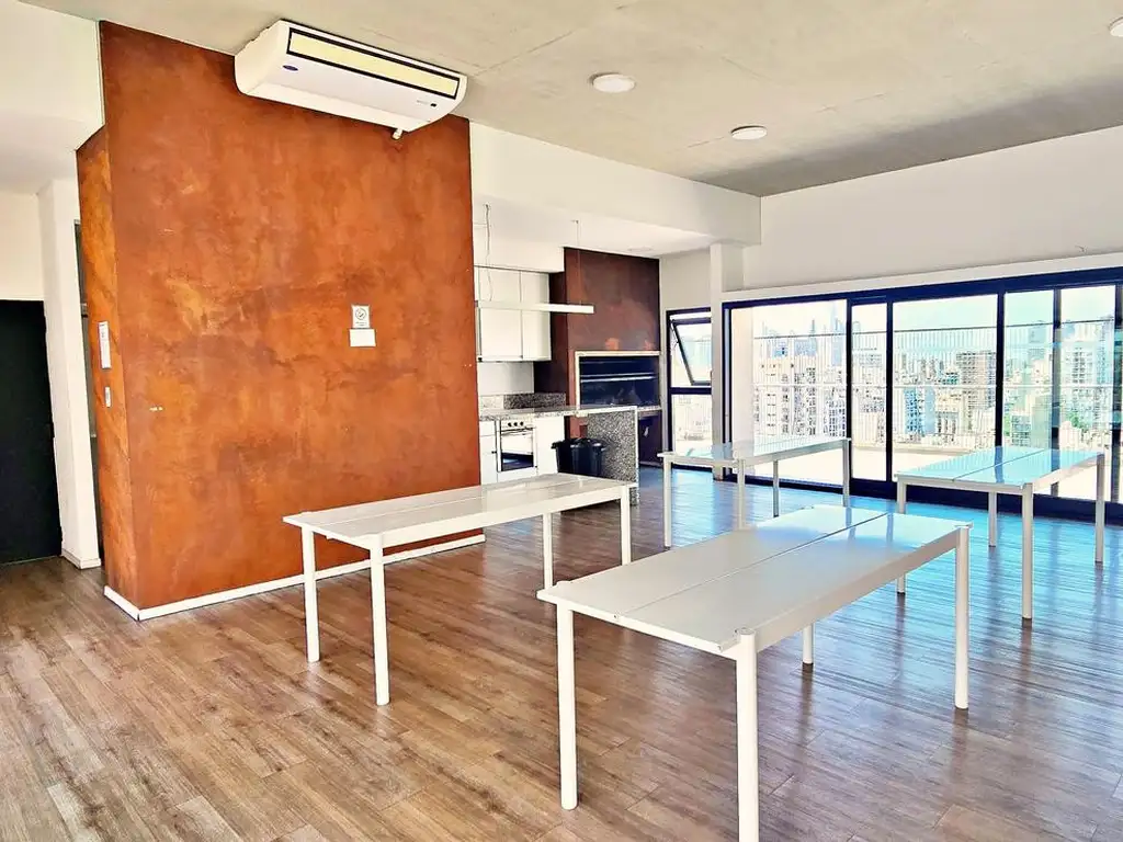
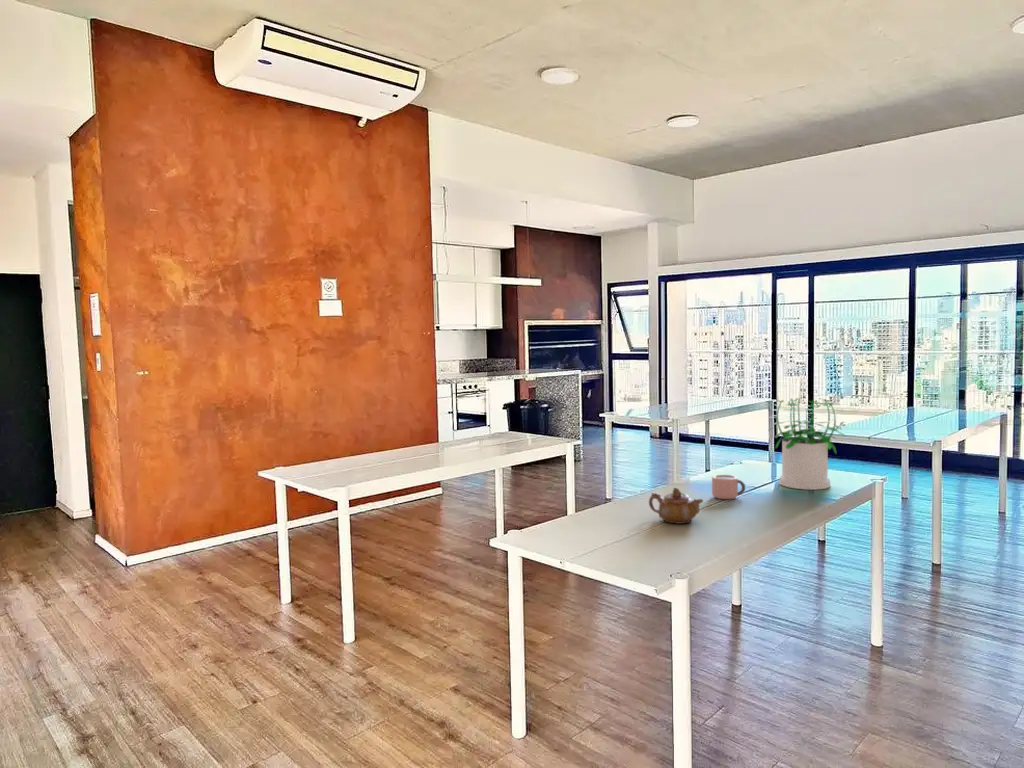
+ potted plant [767,396,847,491]
+ mug [711,474,746,500]
+ teapot [648,487,704,525]
